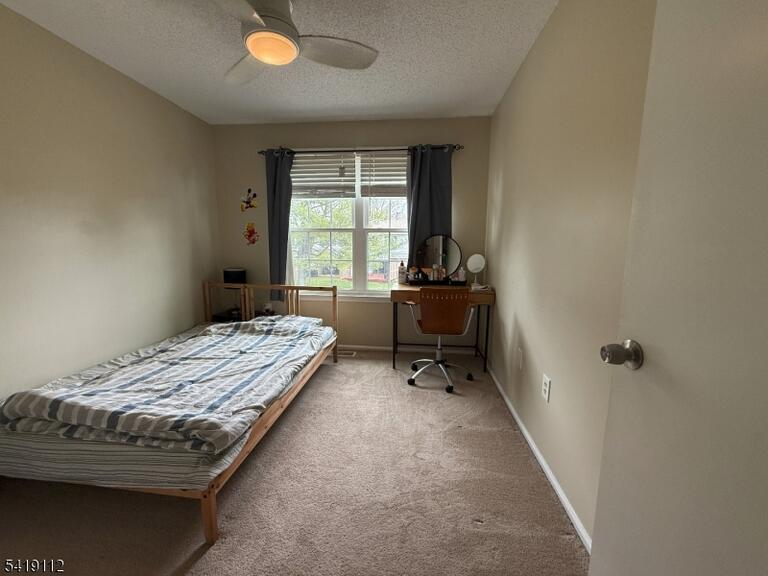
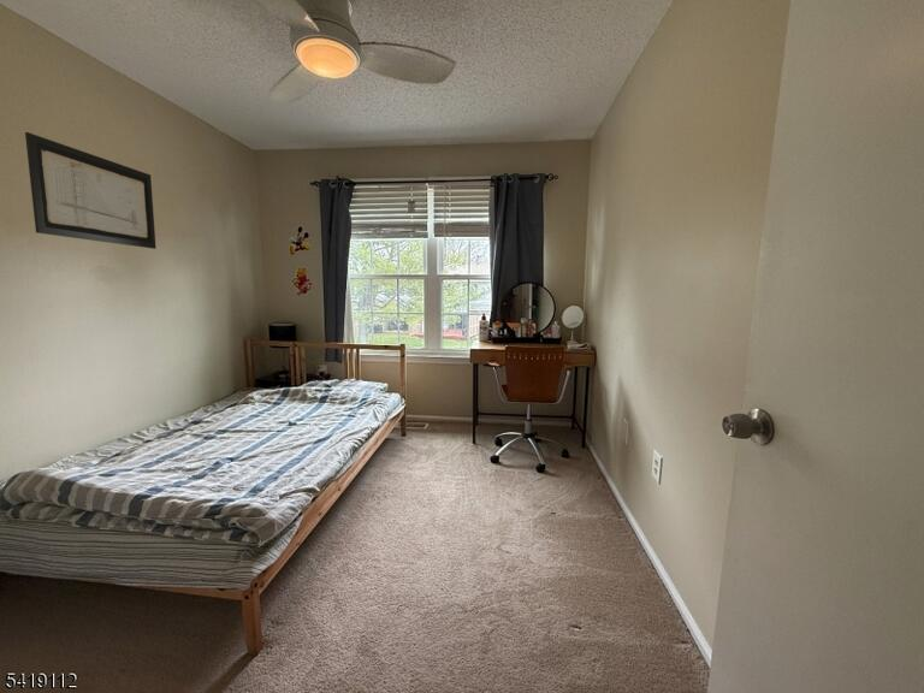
+ wall art [24,131,158,250]
